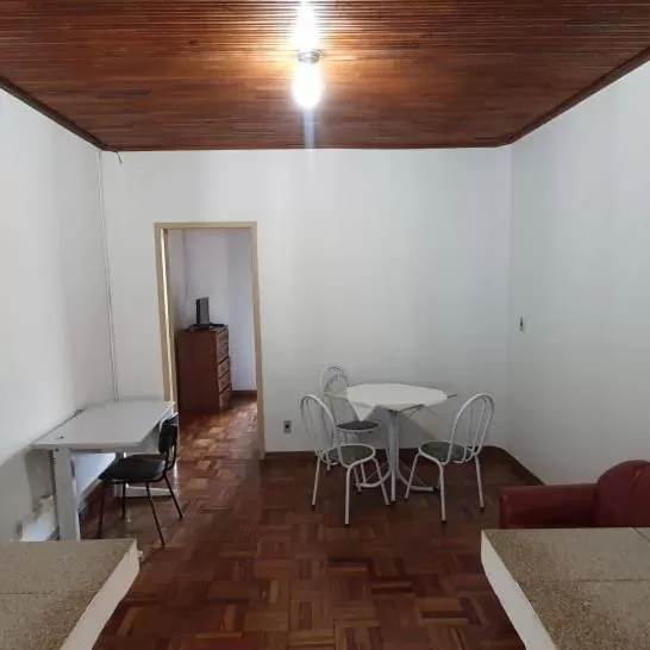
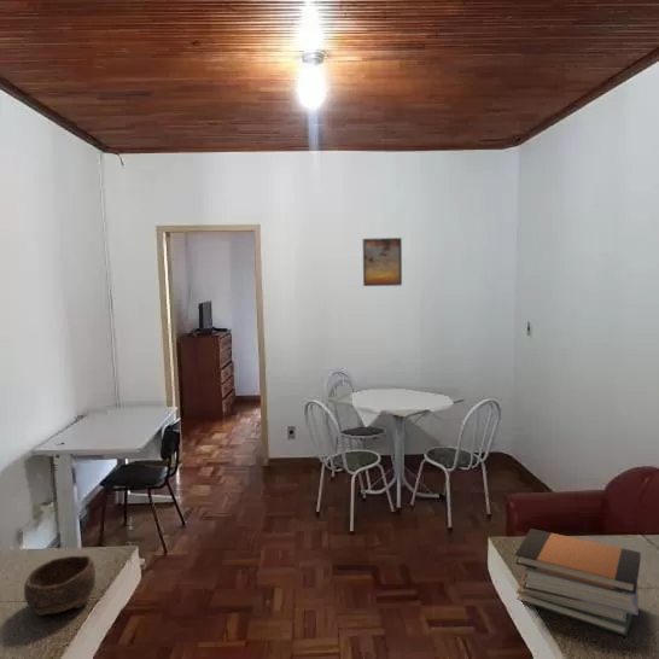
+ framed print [362,237,403,287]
+ book stack [514,527,642,637]
+ bowl [23,554,97,617]
